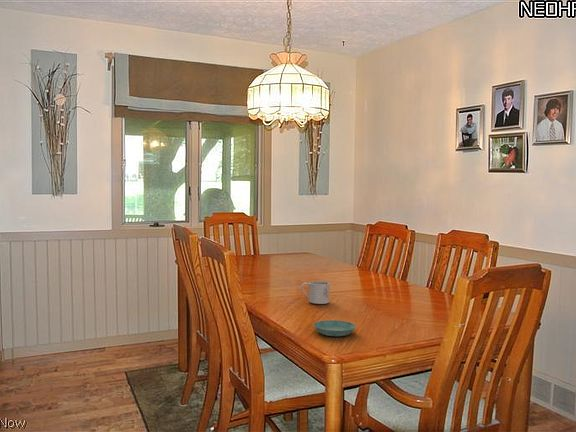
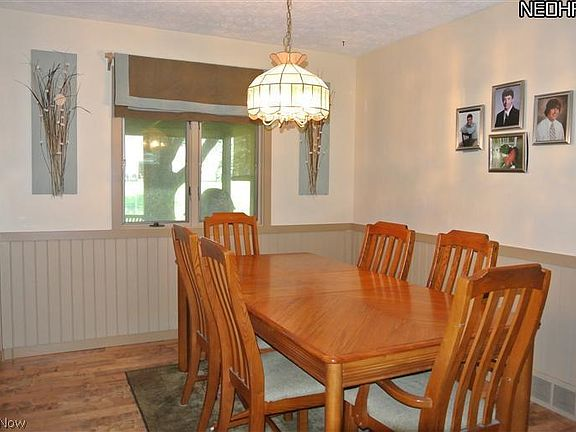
- saucer [312,319,357,337]
- mug [301,280,331,305]
